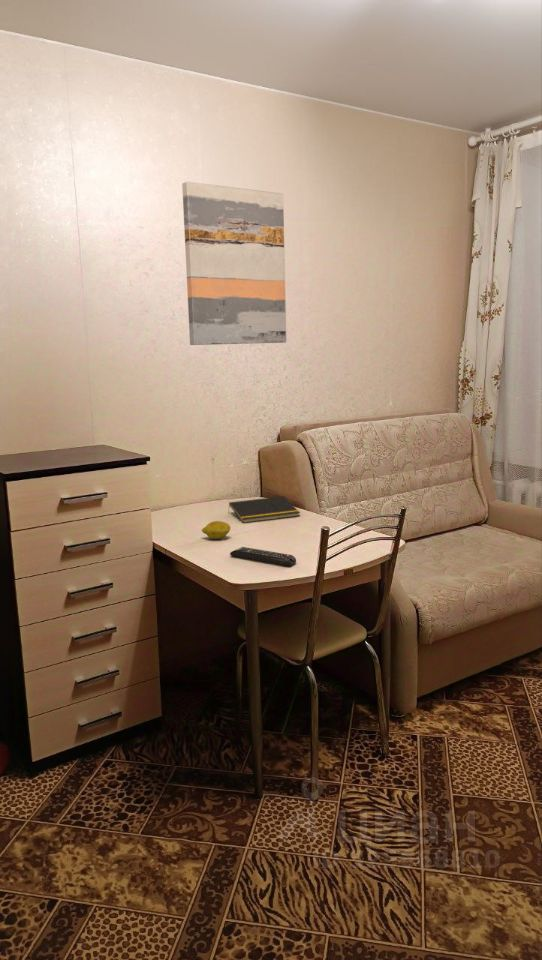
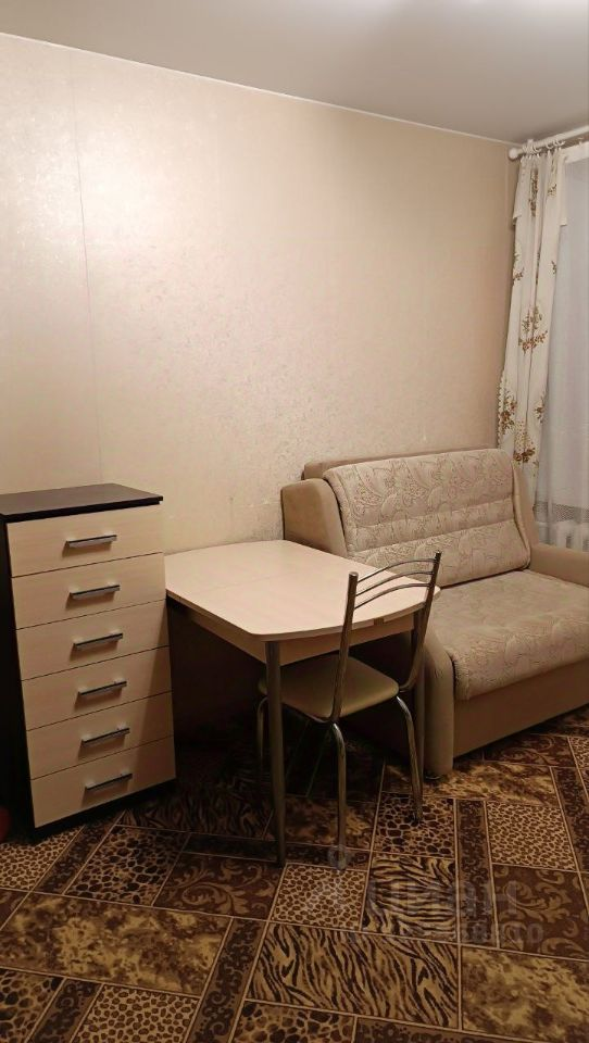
- notepad [227,495,301,524]
- remote control [229,546,297,567]
- wall art [181,181,287,346]
- fruit [201,520,231,540]
